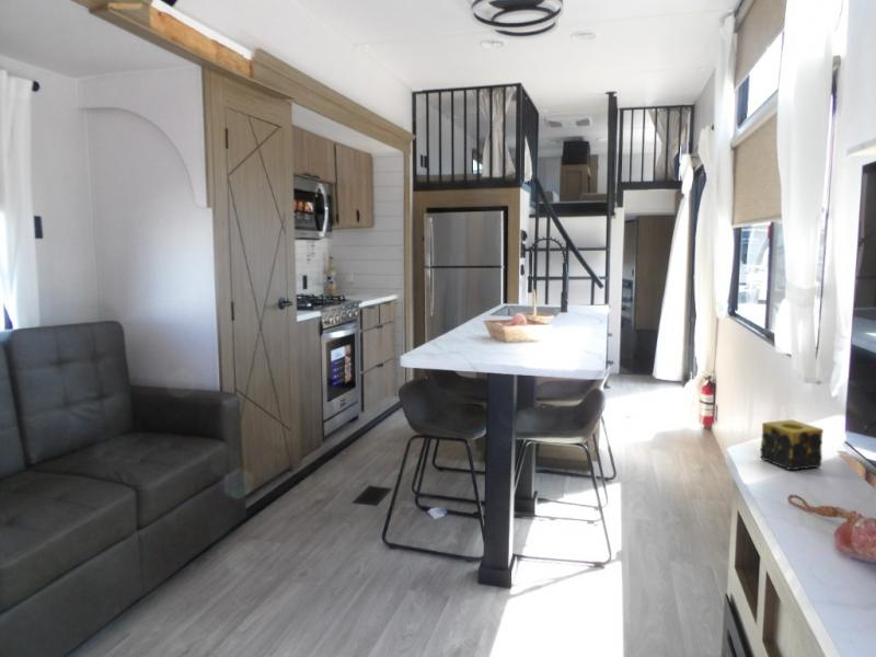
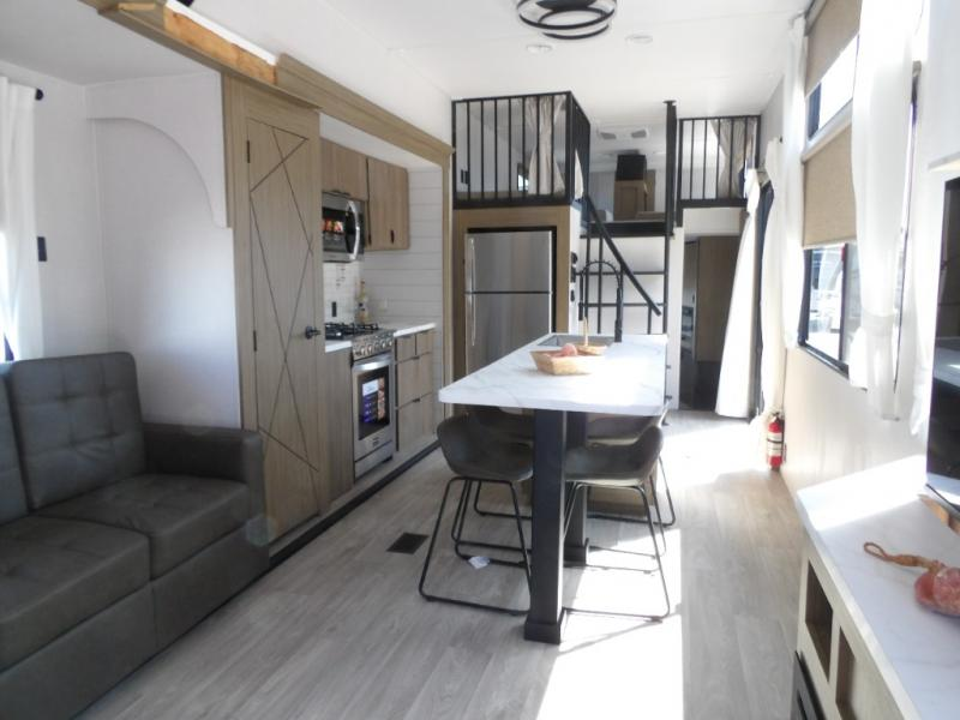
- candle [759,418,825,471]
